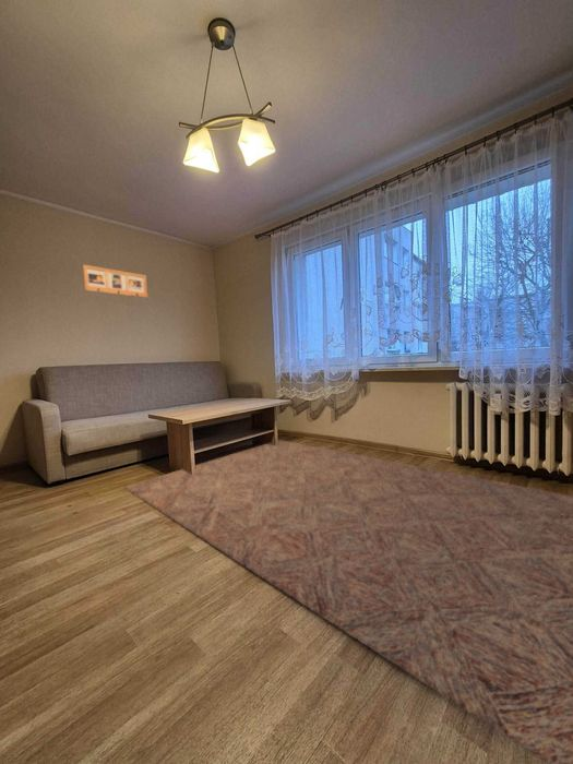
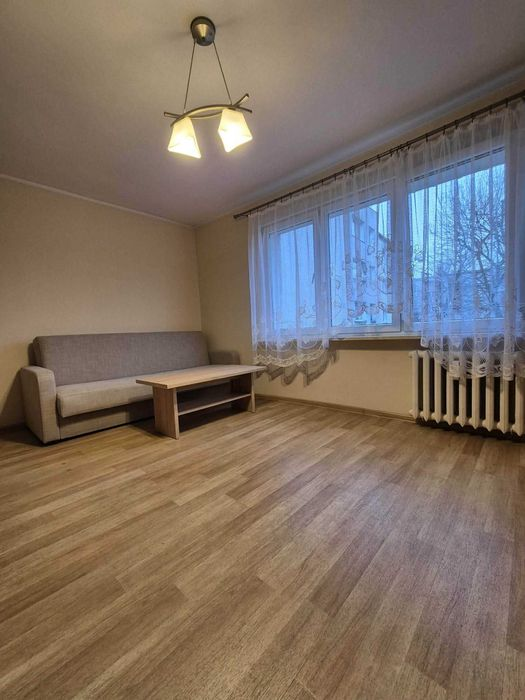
- picture frame [82,263,148,299]
- rug [123,439,573,764]
